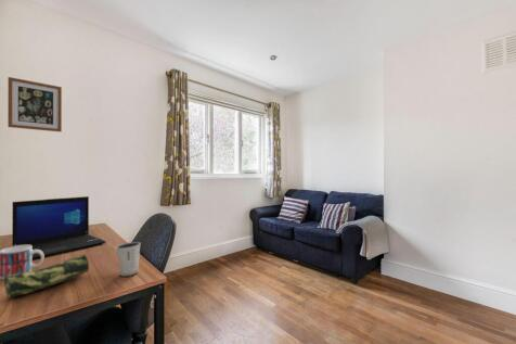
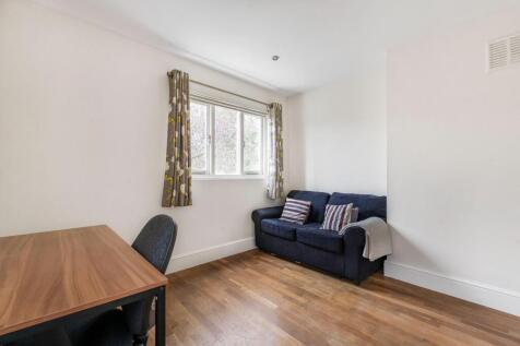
- mug [0,245,44,280]
- dixie cup [115,241,142,277]
- laptop [11,195,106,260]
- pencil case [0,253,90,300]
- wall art [7,76,63,133]
